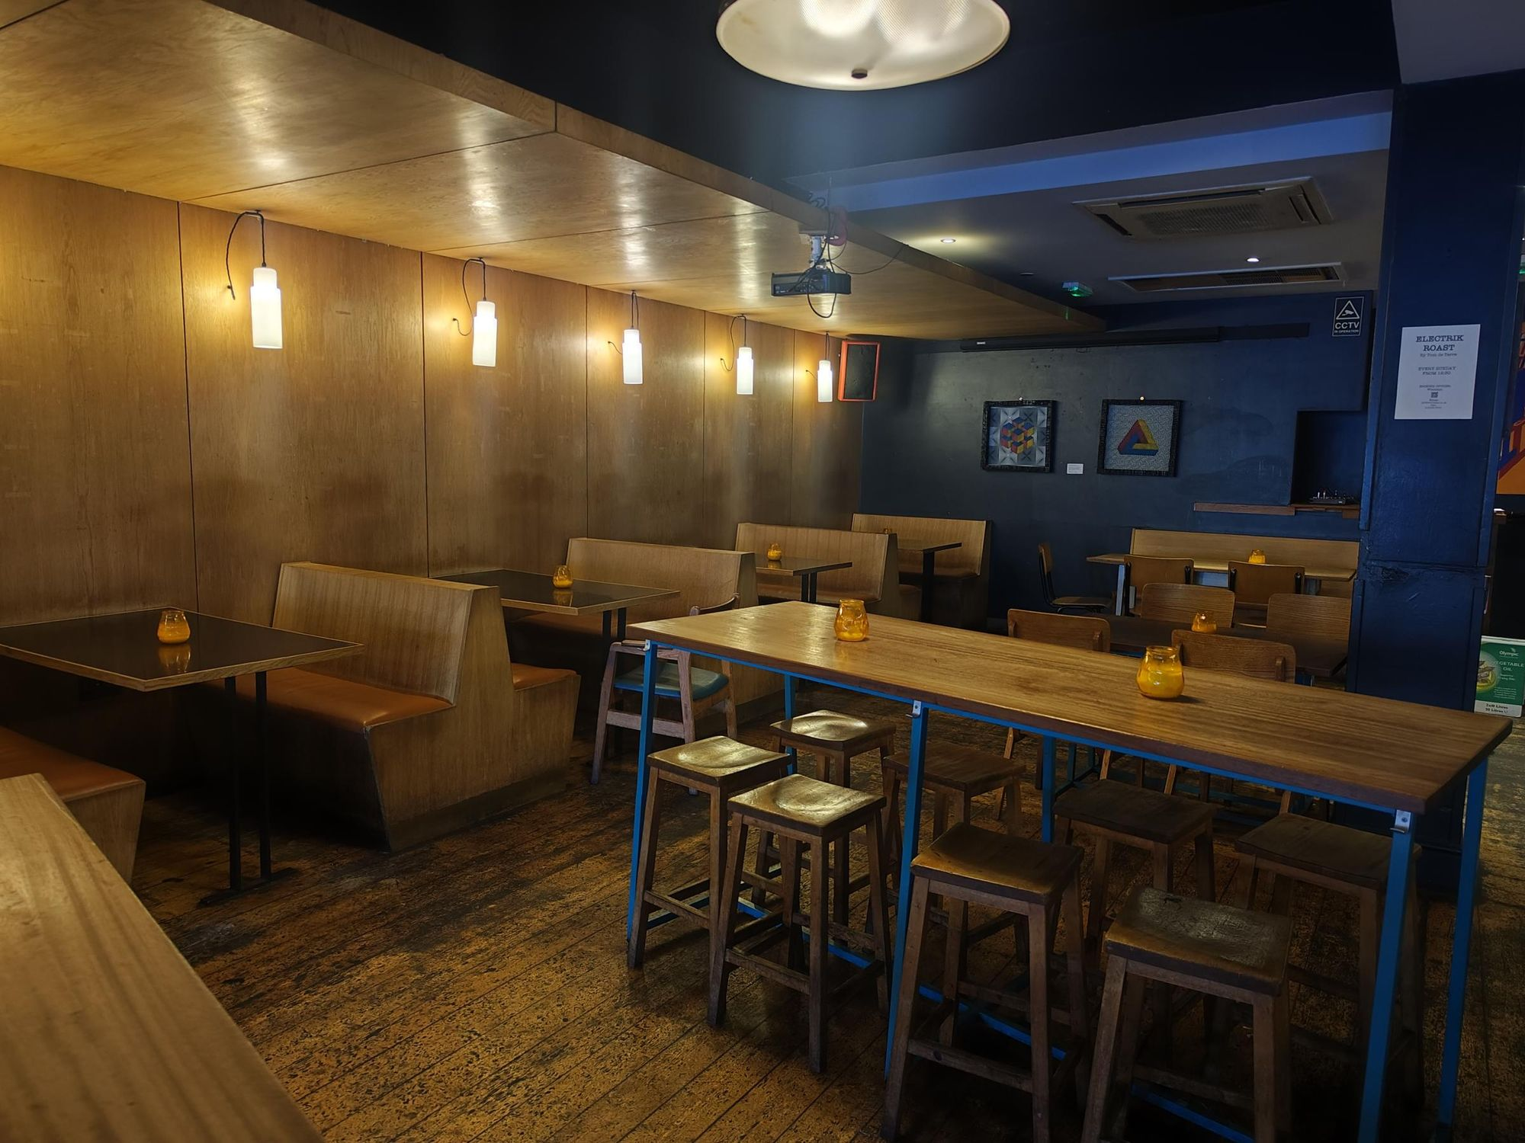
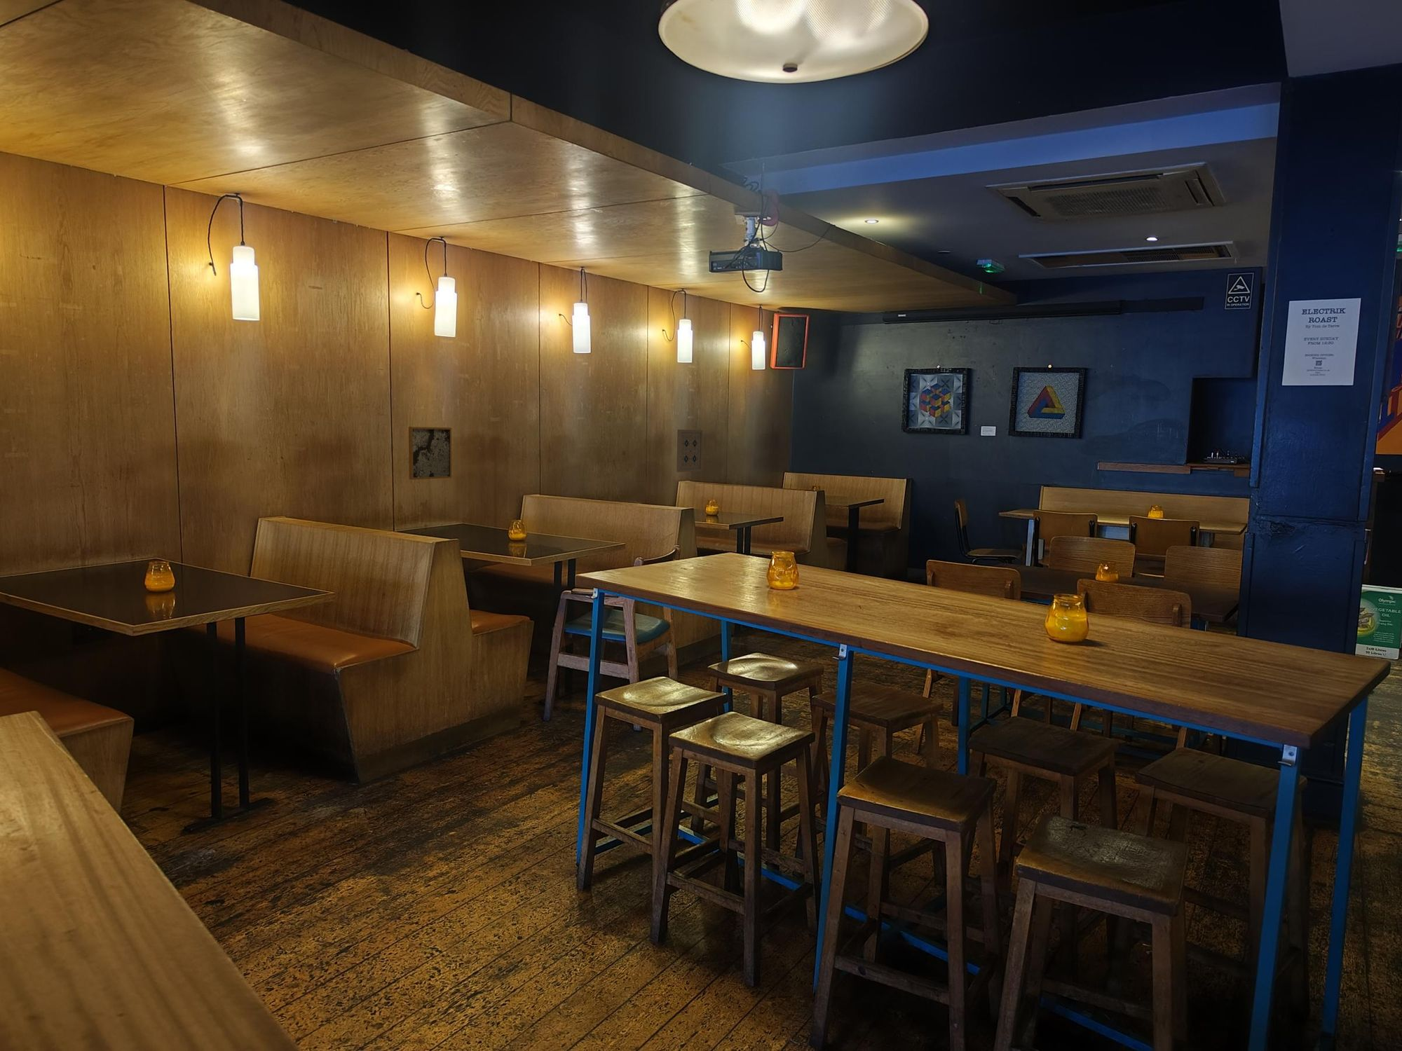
+ wall art [676,428,704,473]
+ wall art [408,426,453,480]
